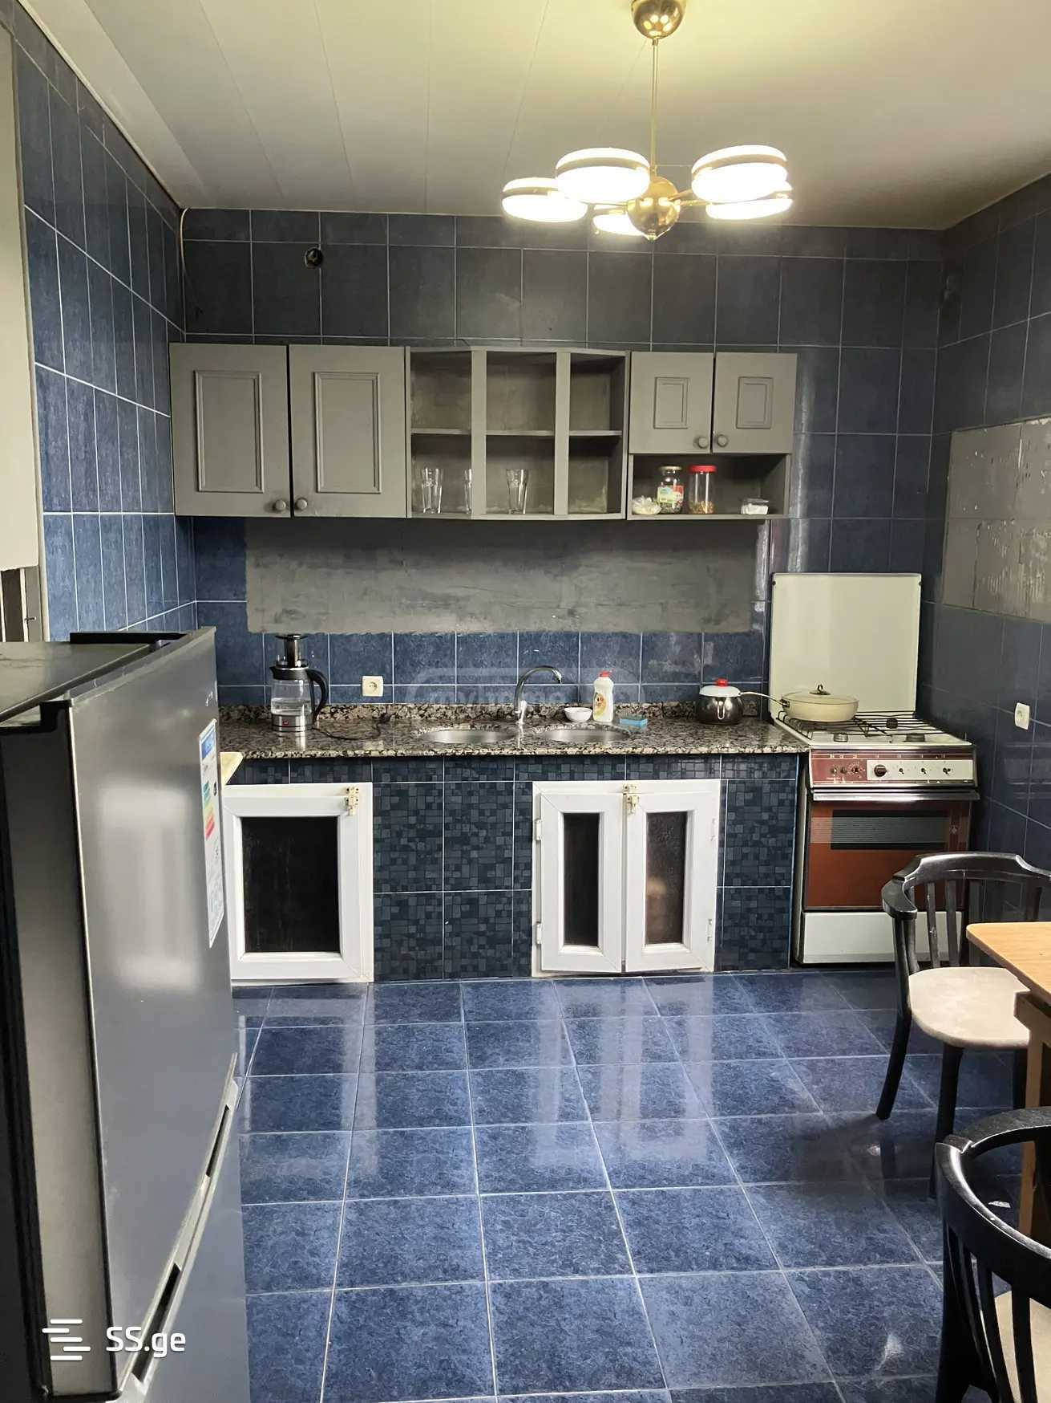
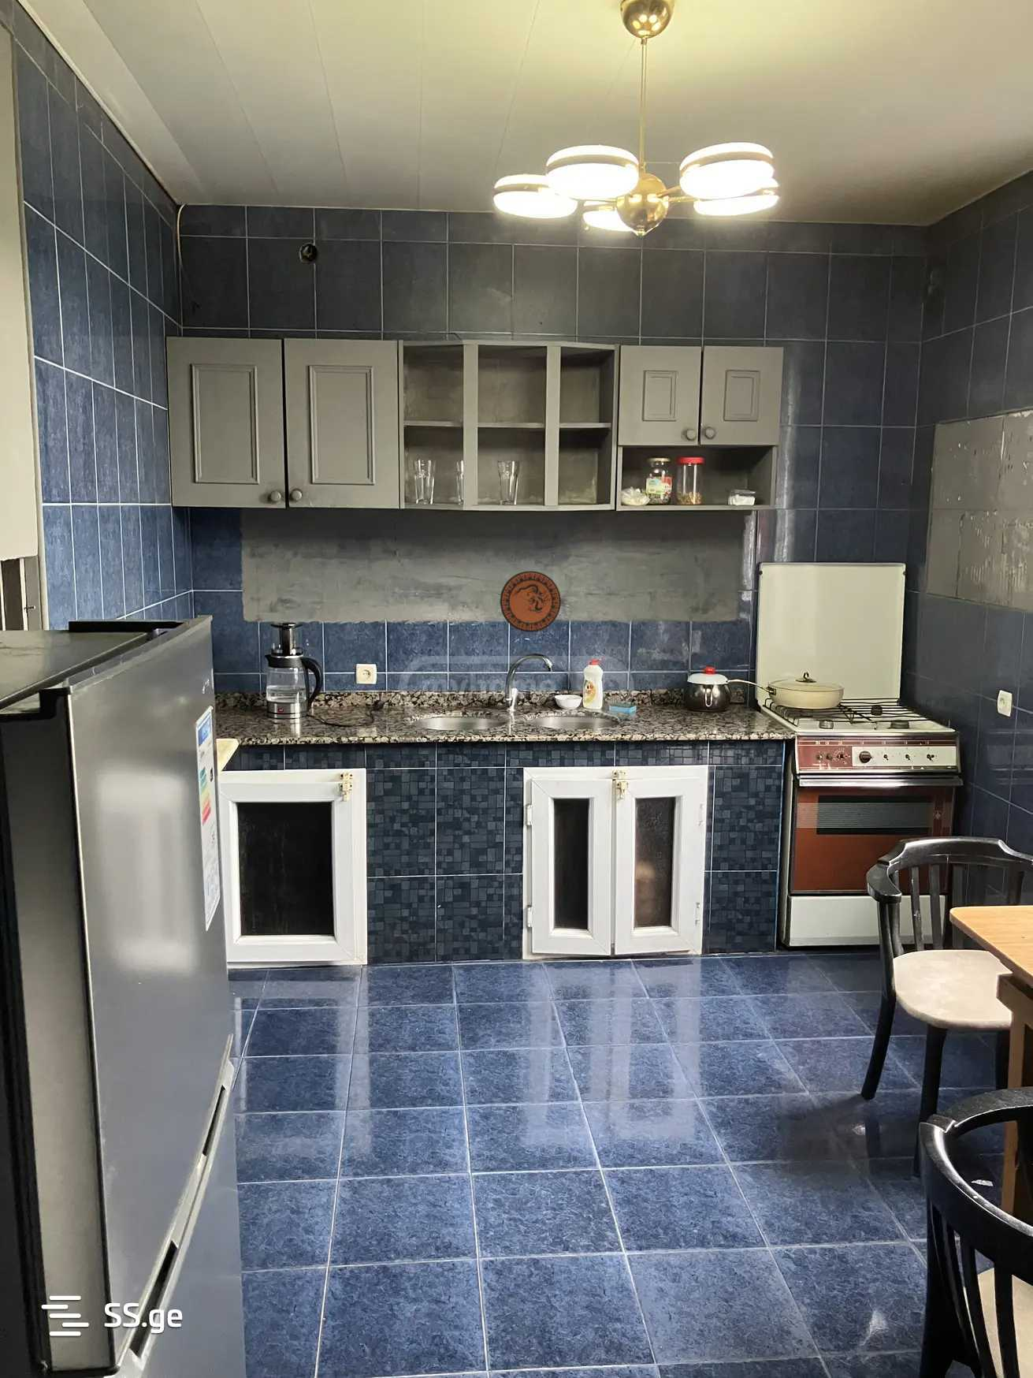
+ decorative plate [499,570,562,633]
